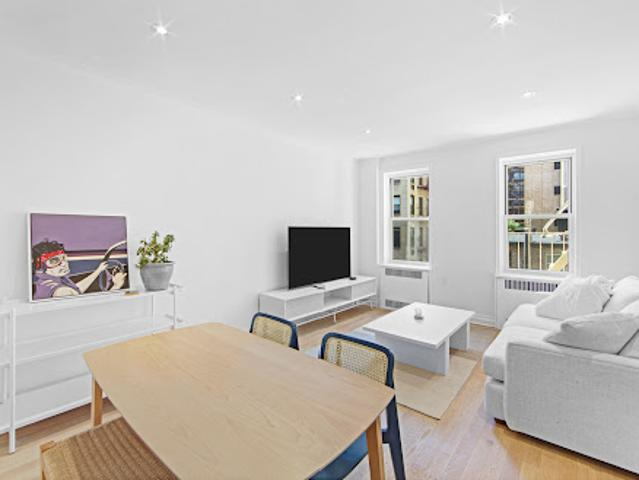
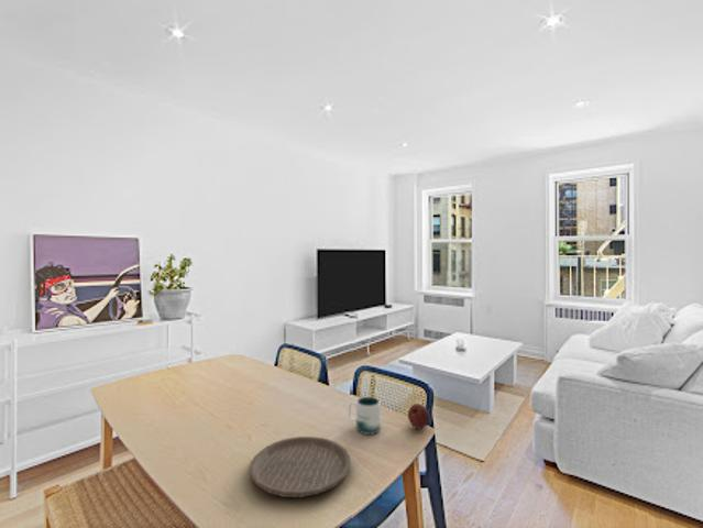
+ plate [249,436,351,498]
+ apple [407,403,431,430]
+ mug [348,396,382,436]
